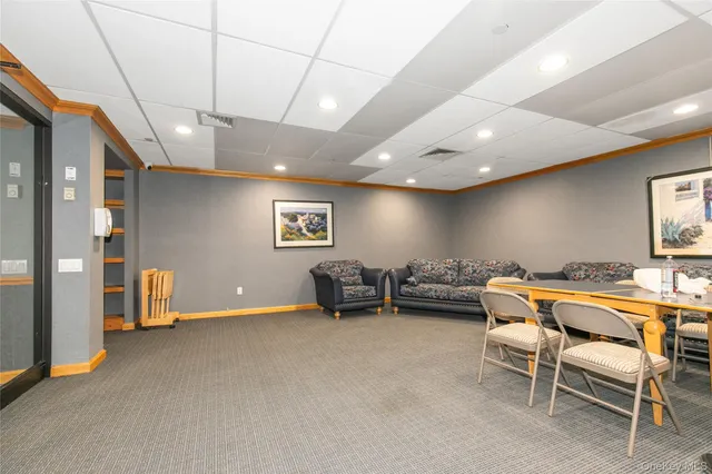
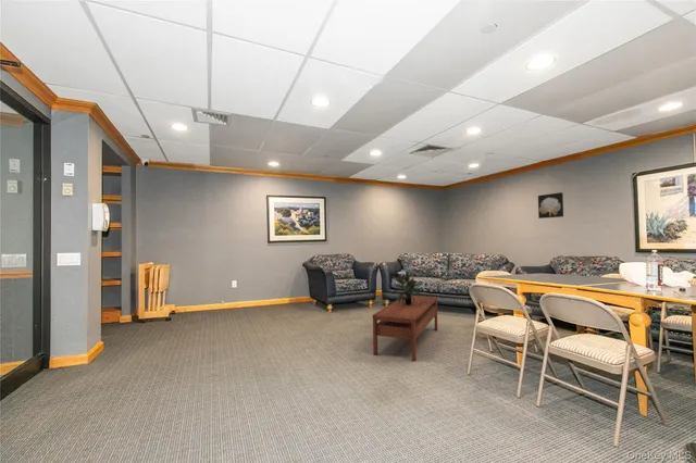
+ potted plant [390,270,424,305]
+ coffee table [372,295,438,363]
+ wall art [537,191,564,220]
